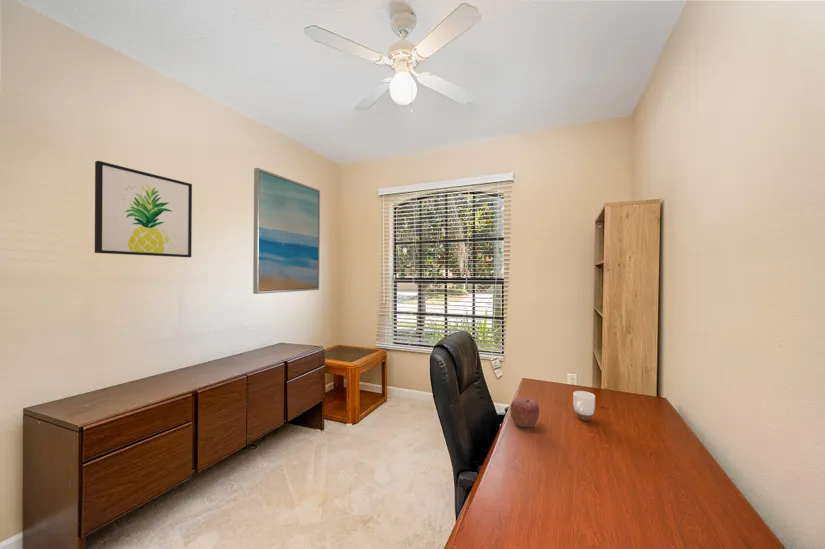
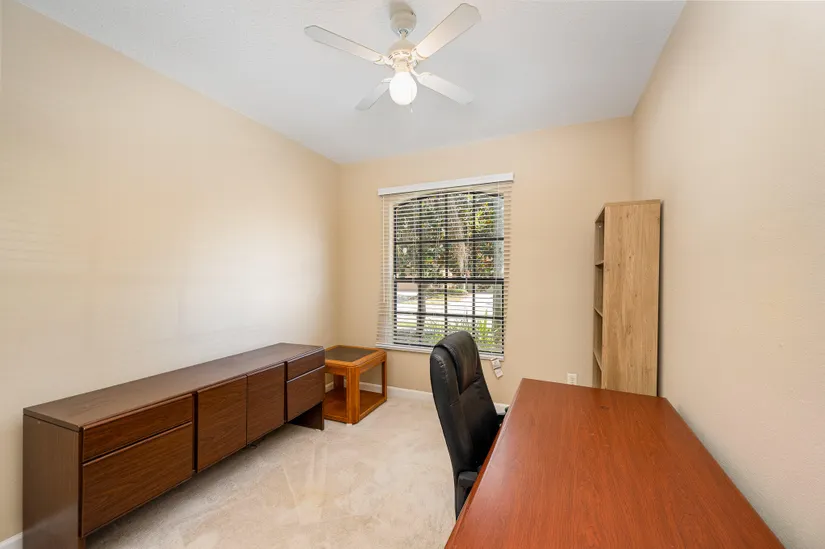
- wall art [94,160,193,258]
- wall art [252,167,321,295]
- apple [509,396,540,428]
- mug [572,390,596,422]
